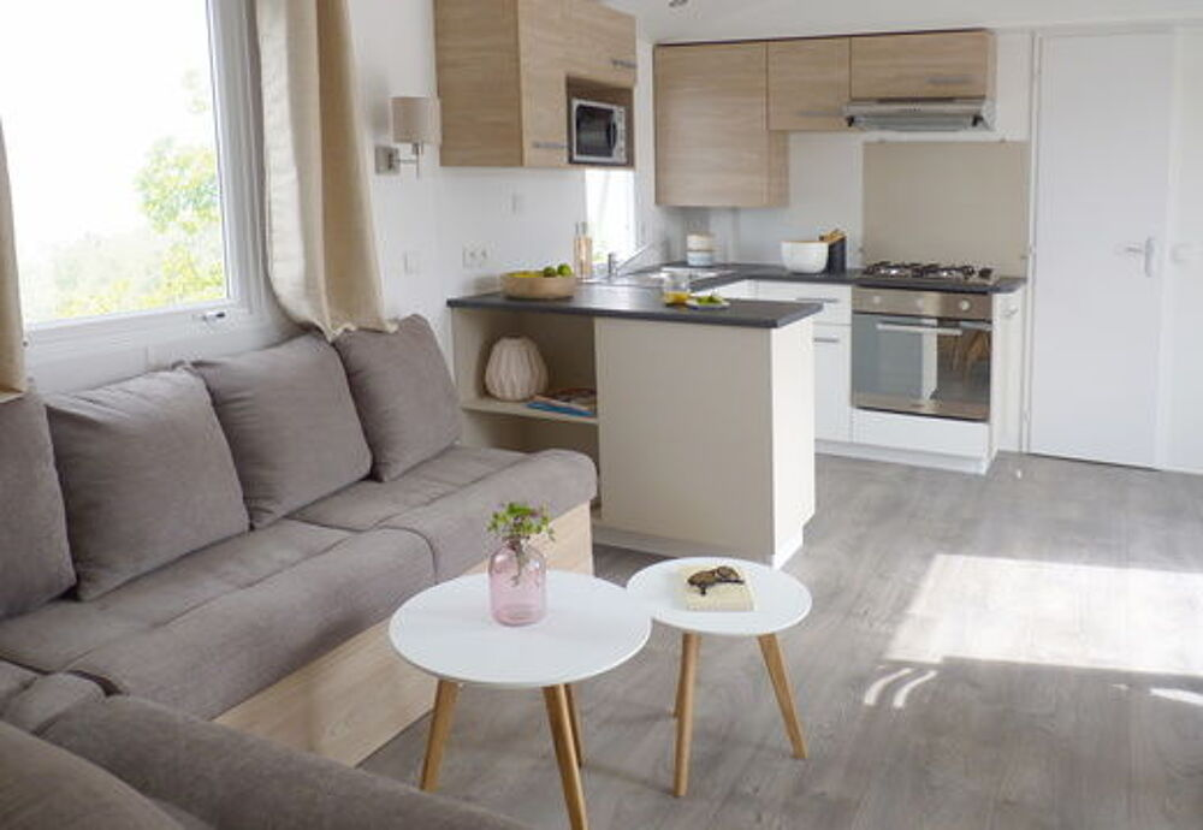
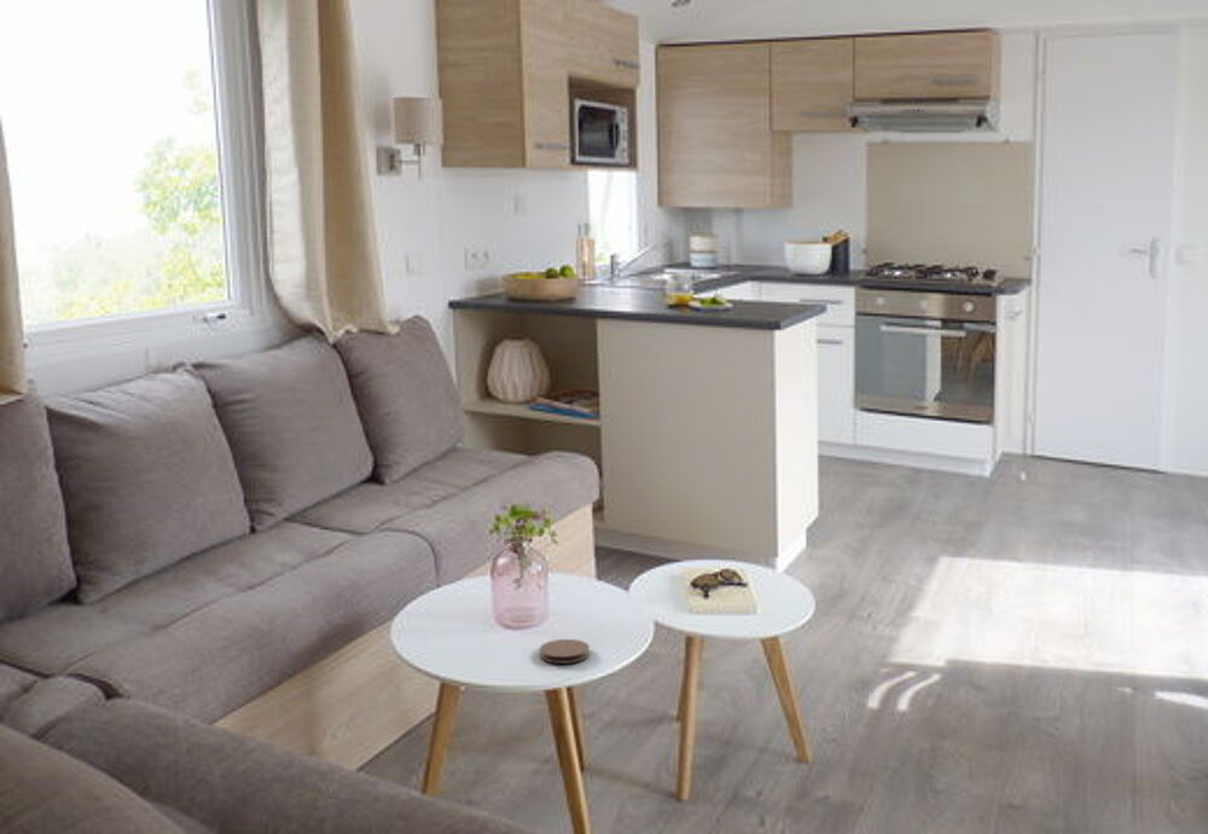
+ coaster [539,638,591,665]
